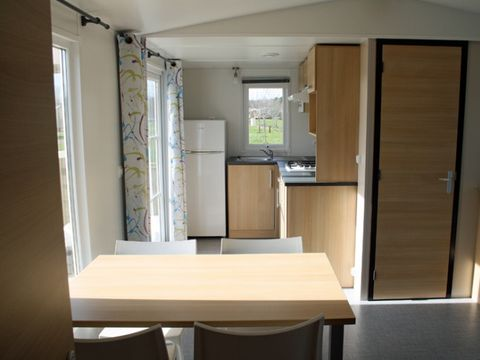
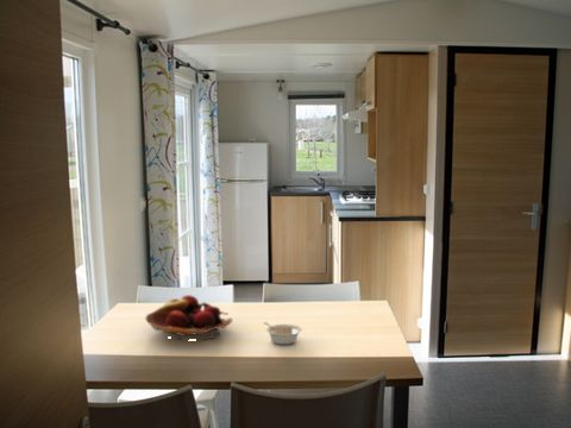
+ legume [263,321,302,346]
+ fruit basket [144,294,233,342]
